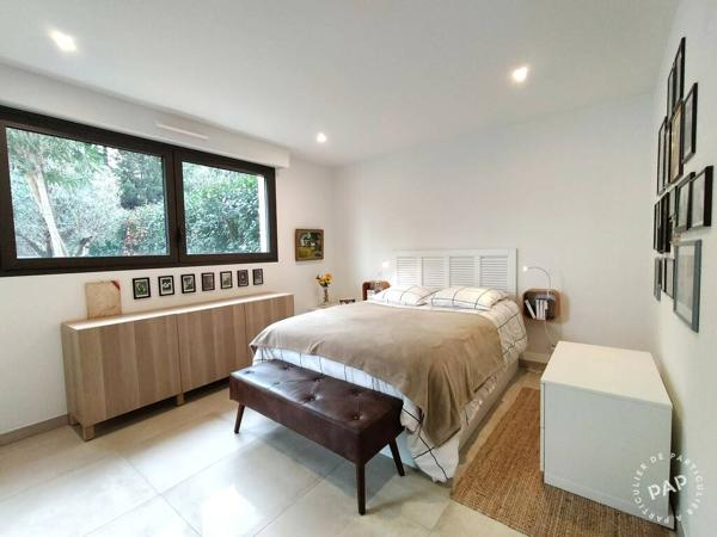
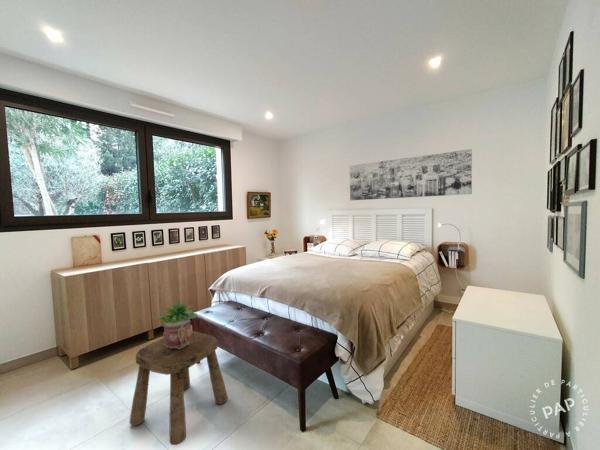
+ stool [128,330,229,446]
+ wall art [349,148,473,201]
+ potted plant [155,298,199,349]
